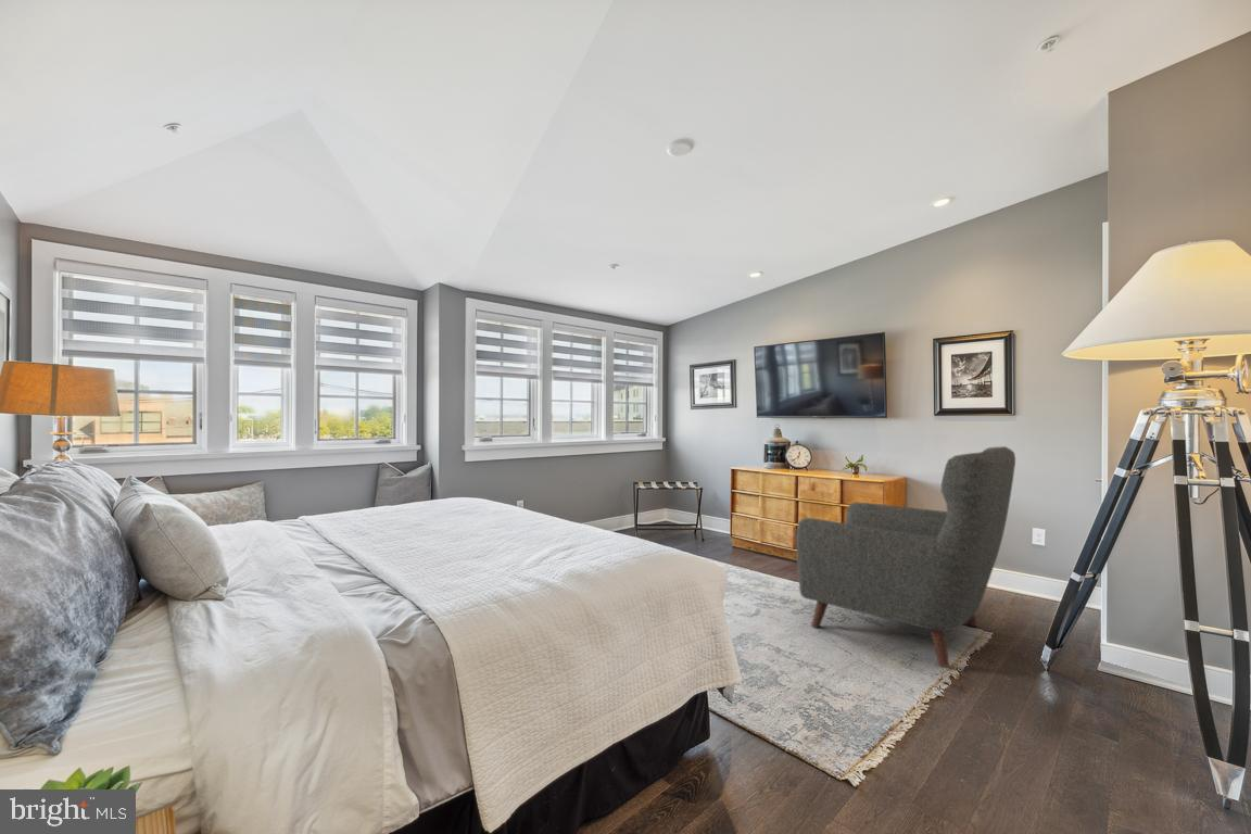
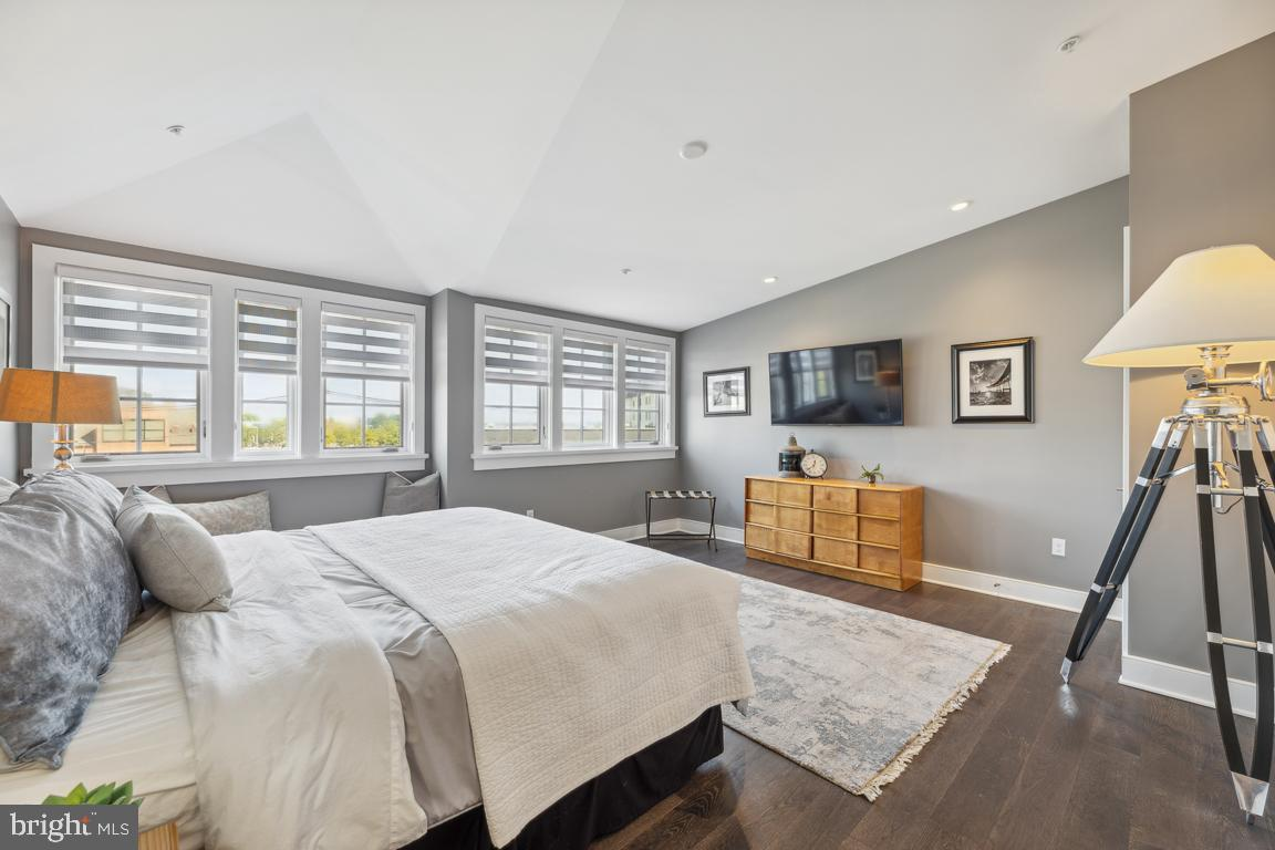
- chair [795,445,1016,668]
